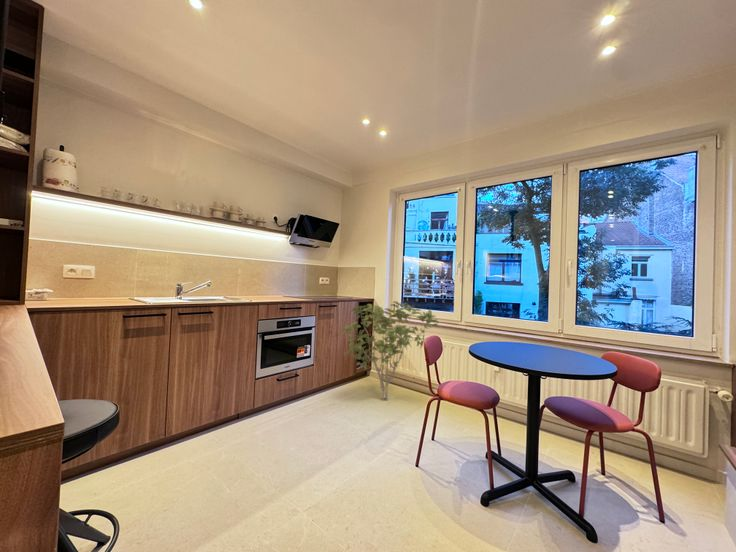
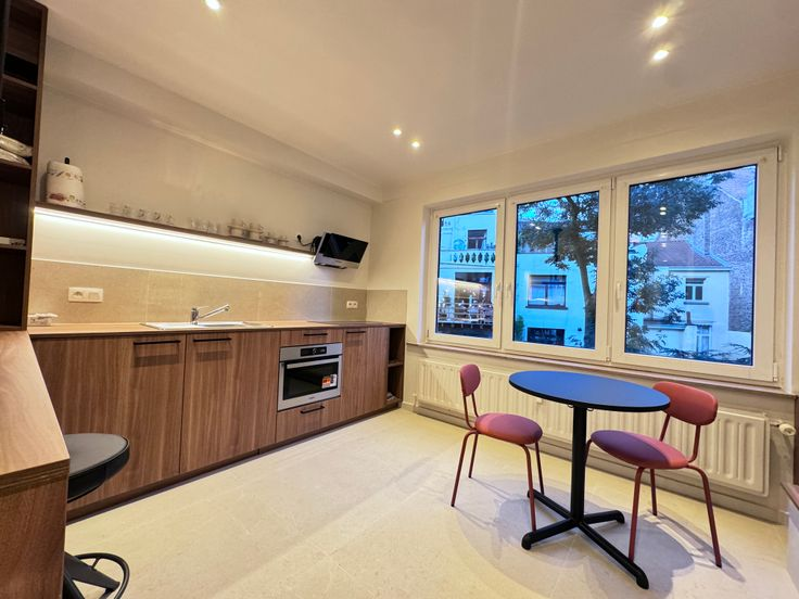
- shrub [341,300,441,401]
